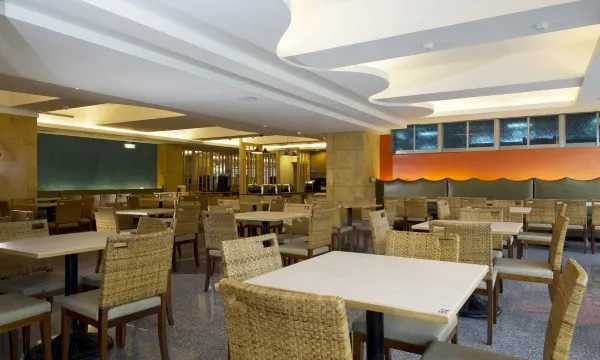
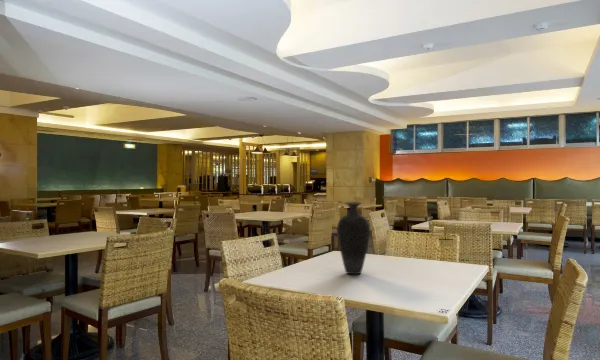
+ vase [336,201,371,275]
